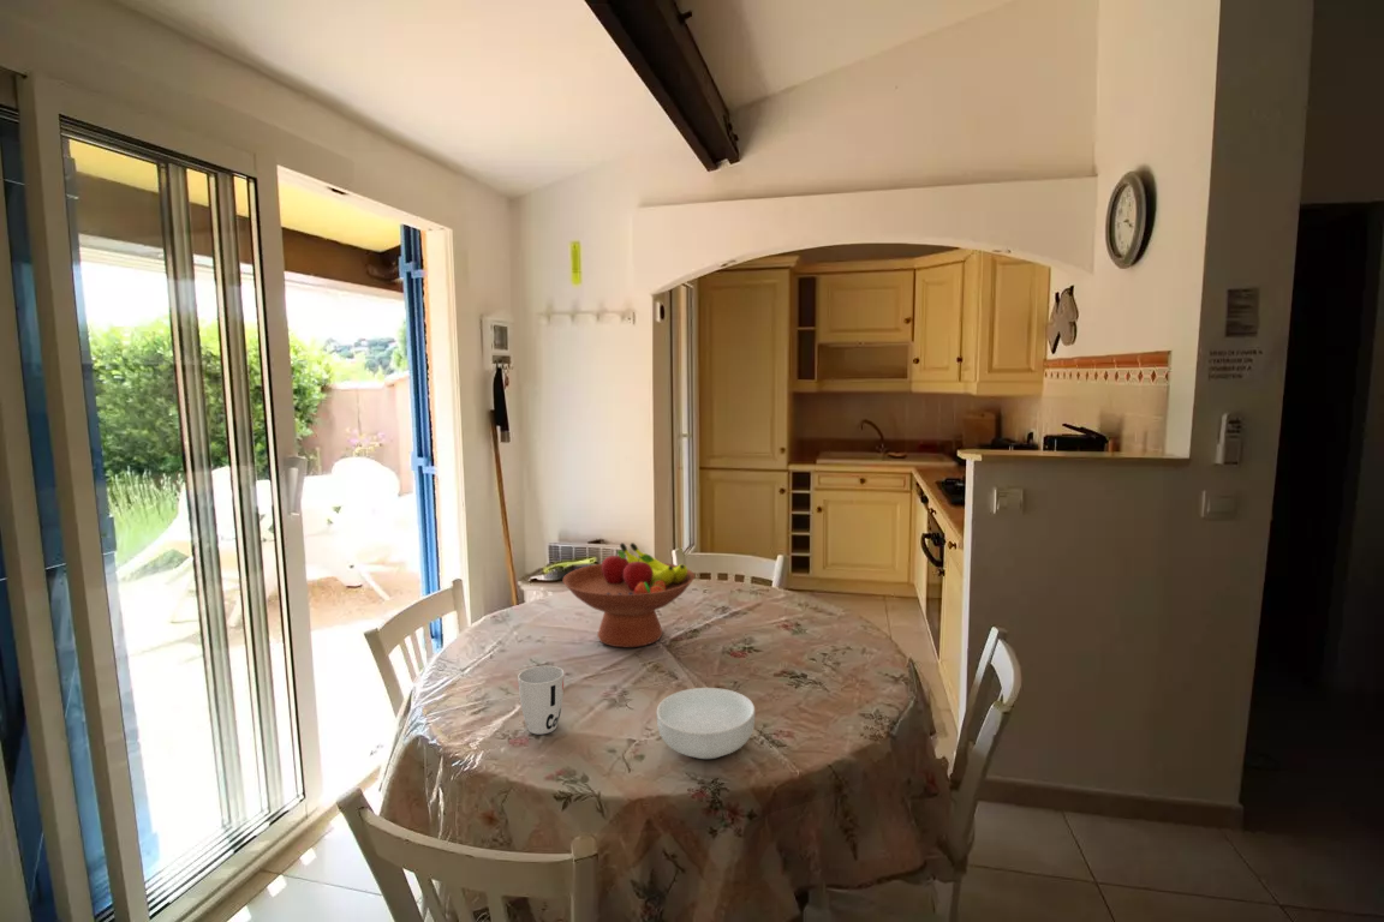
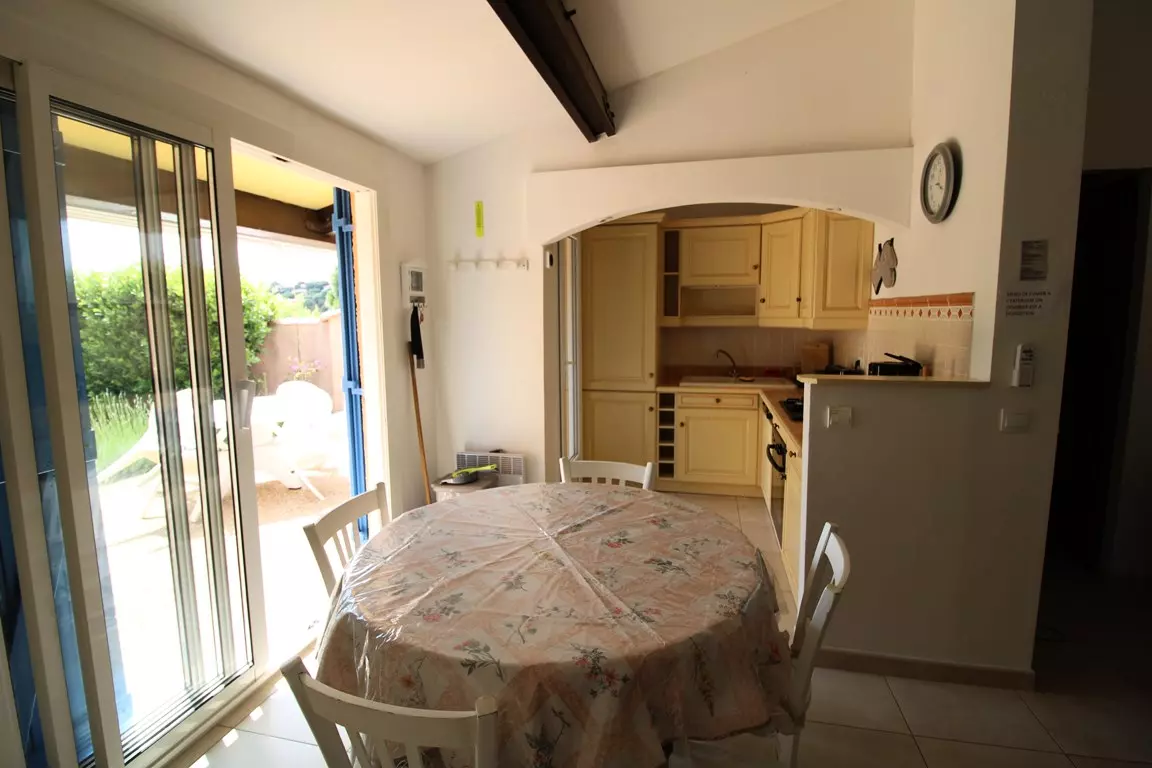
- cereal bowl [656,687,756,760]
- cup [517,665,565,735]
- fruit bowl [562,541,696,648]
